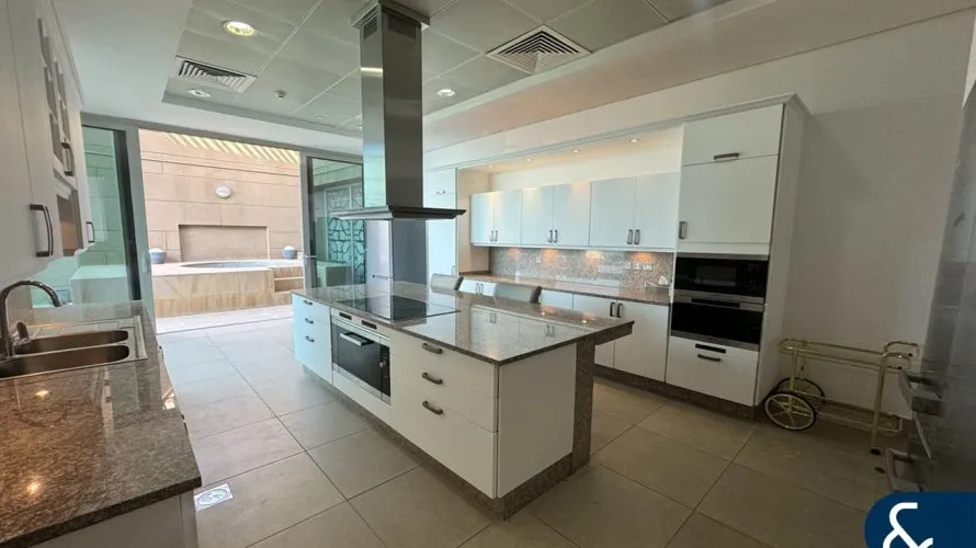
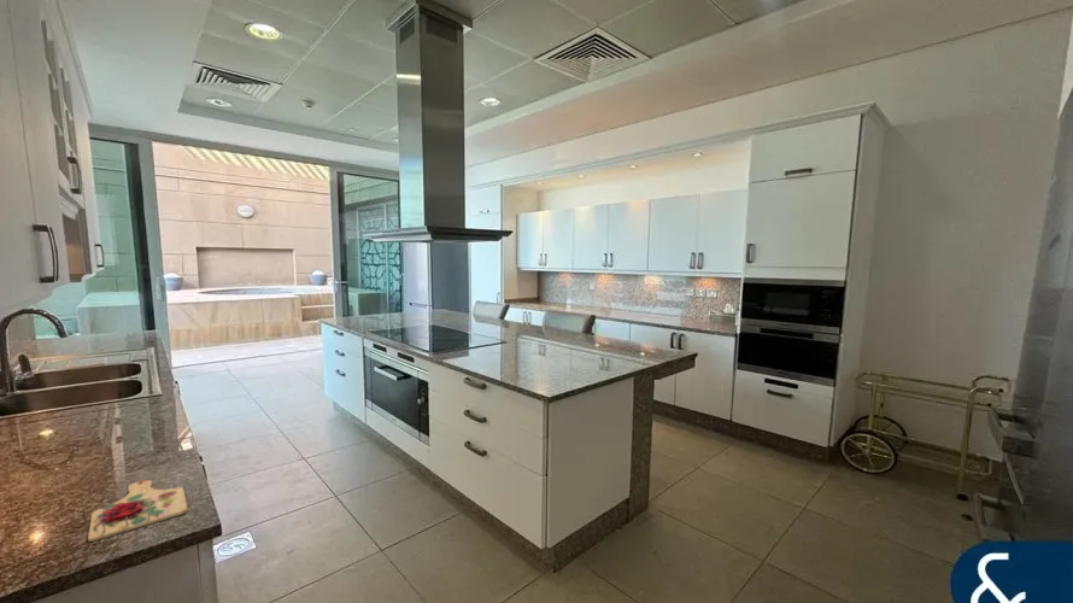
+ cutting board [87,479,188,543]
